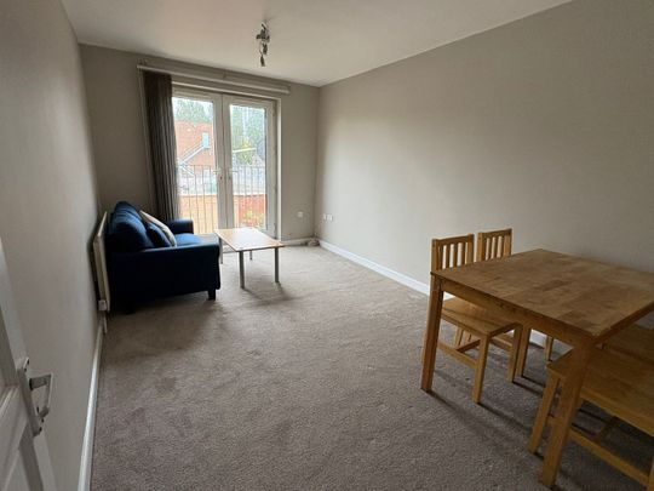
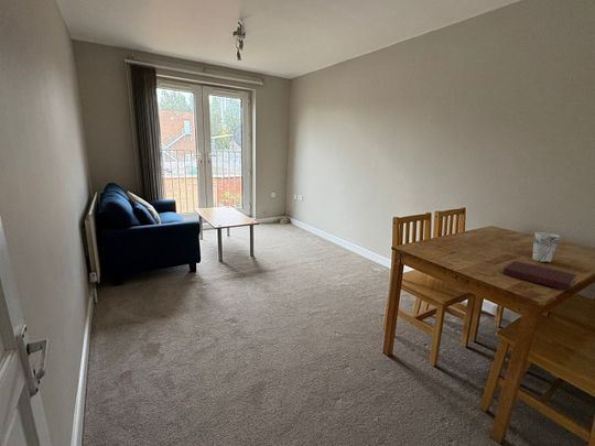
+ notebook [502,260,577,292]
+ cup [532,231,561,263]
